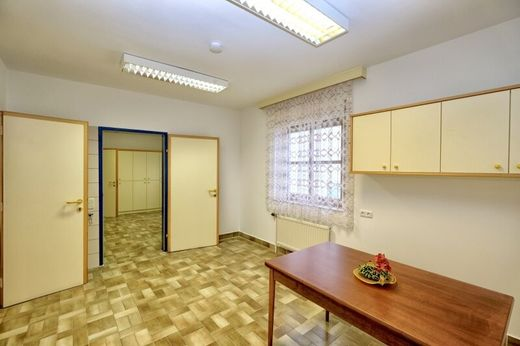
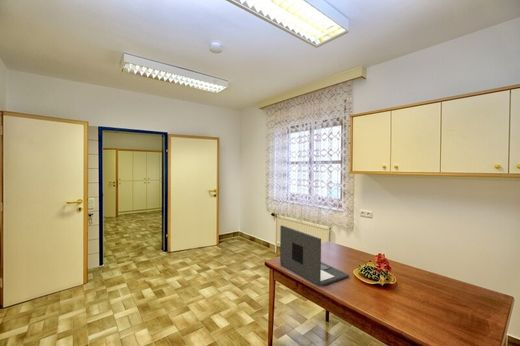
+ laptop [279,225,350,287]
